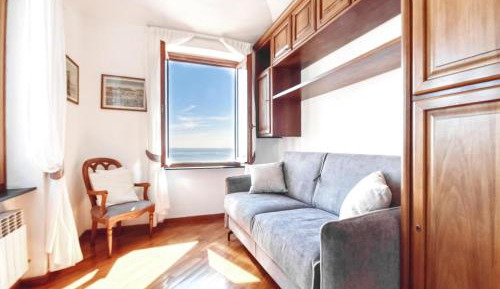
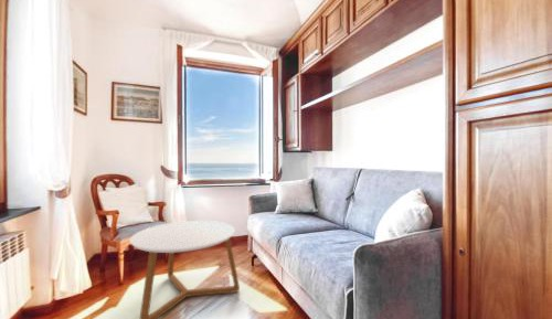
+ coffee table [128,220,241,319]
